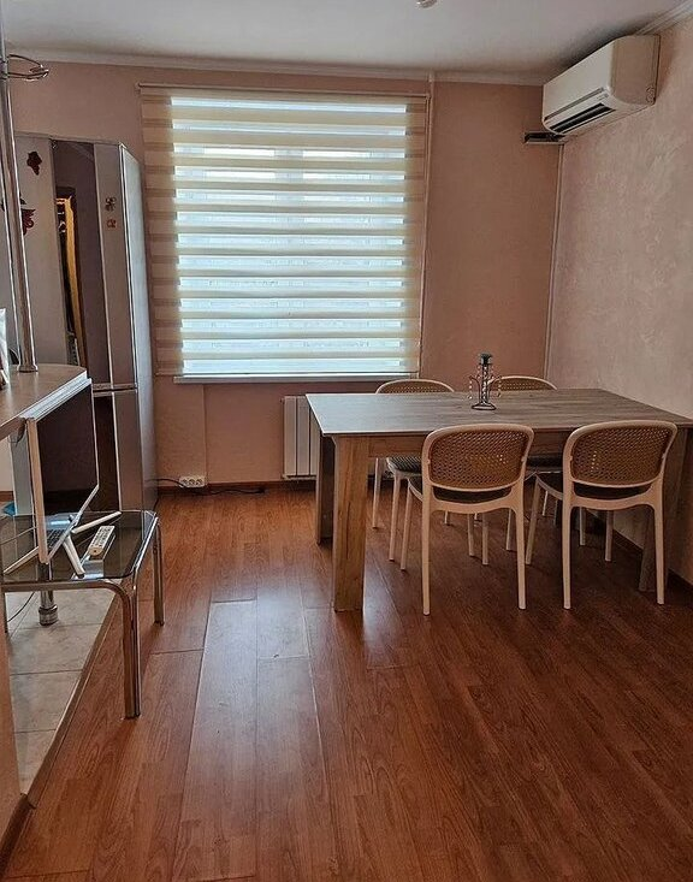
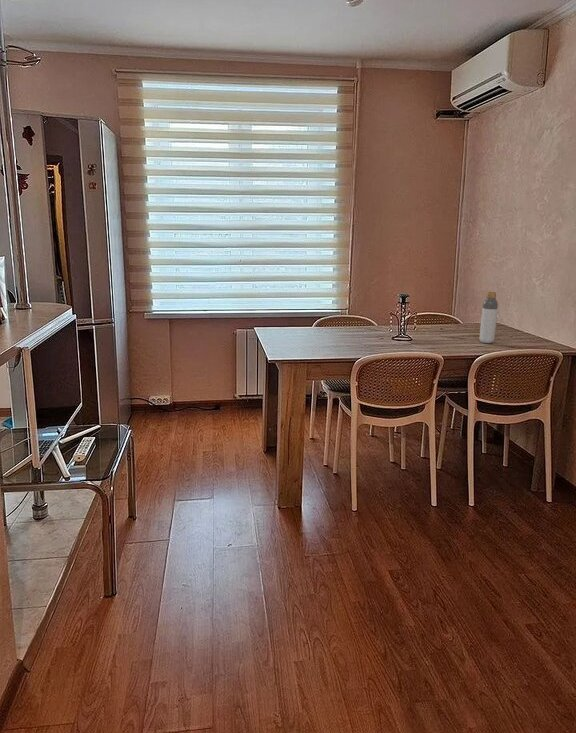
+ bottle [479,291,499,344]
